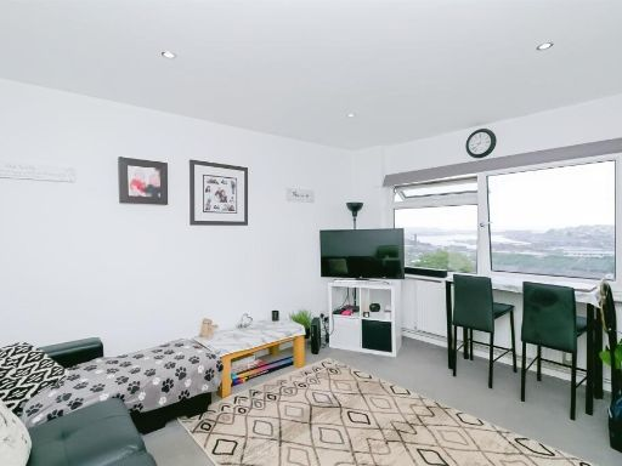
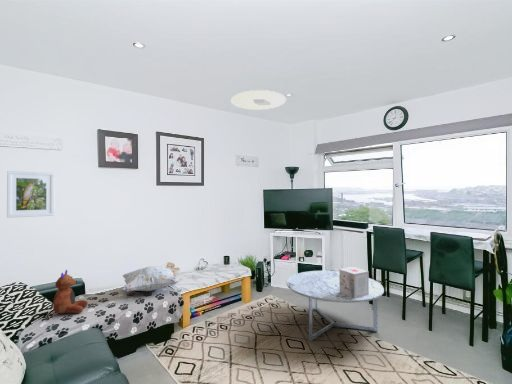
+ coffee table [286,270,385,342]
+ ceiling light [230,89,287,111]
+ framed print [6,170,56,219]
+ decorative pillow [121,265,181,292]
+ decorative box [338,266,370,298]
+ toy [52,269,89,314]
